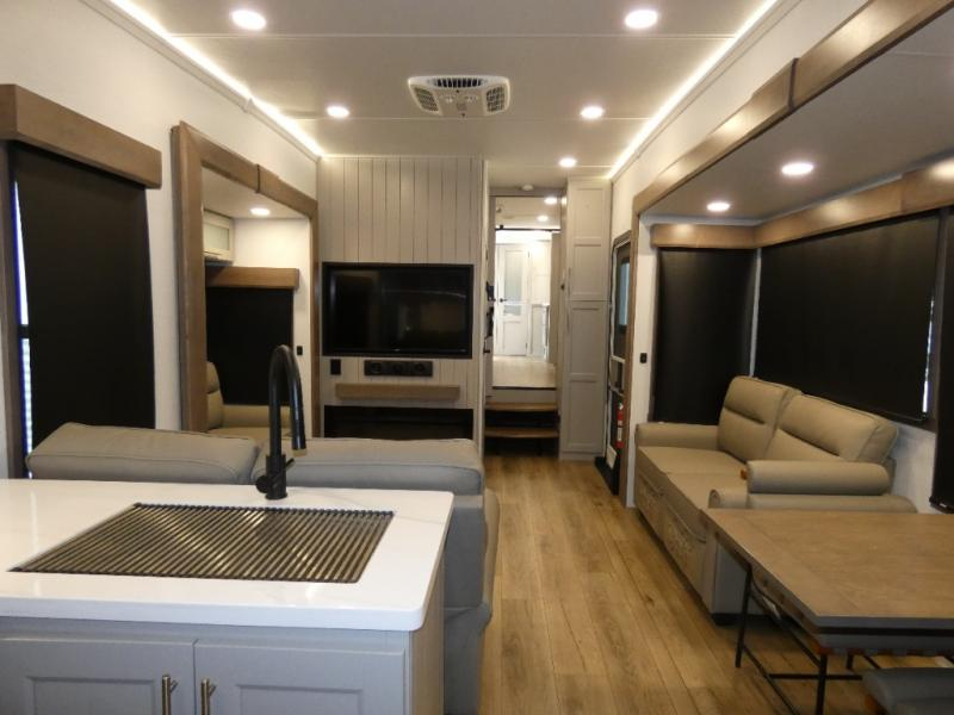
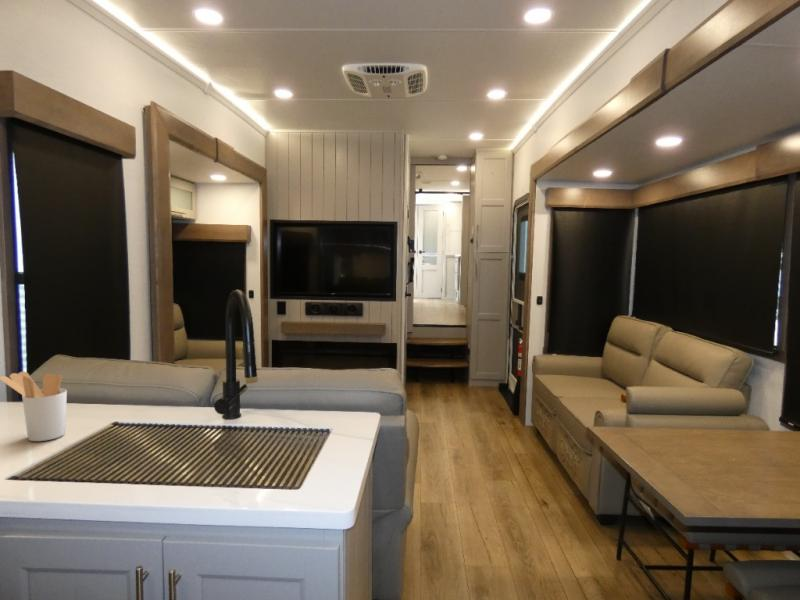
+ utensil holder [0,371,68,442]
